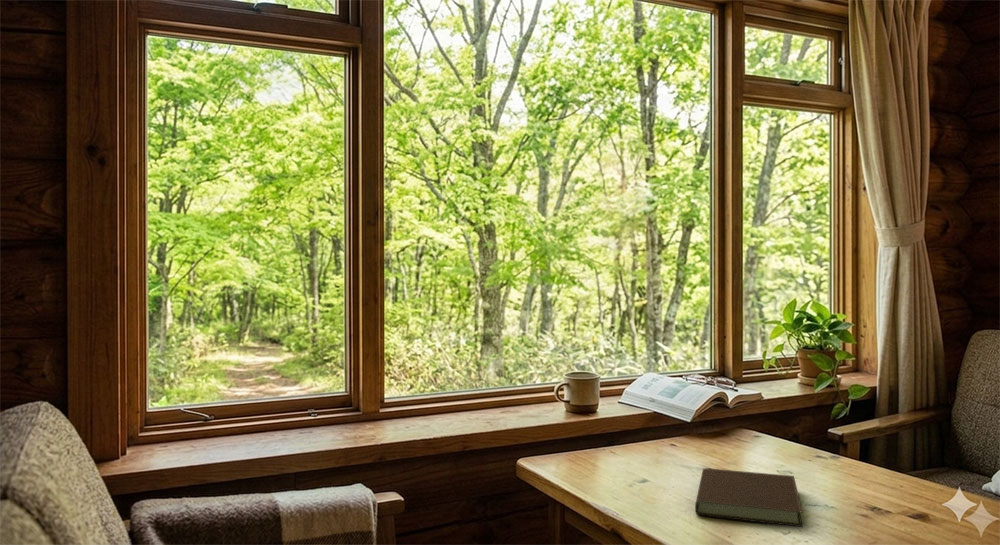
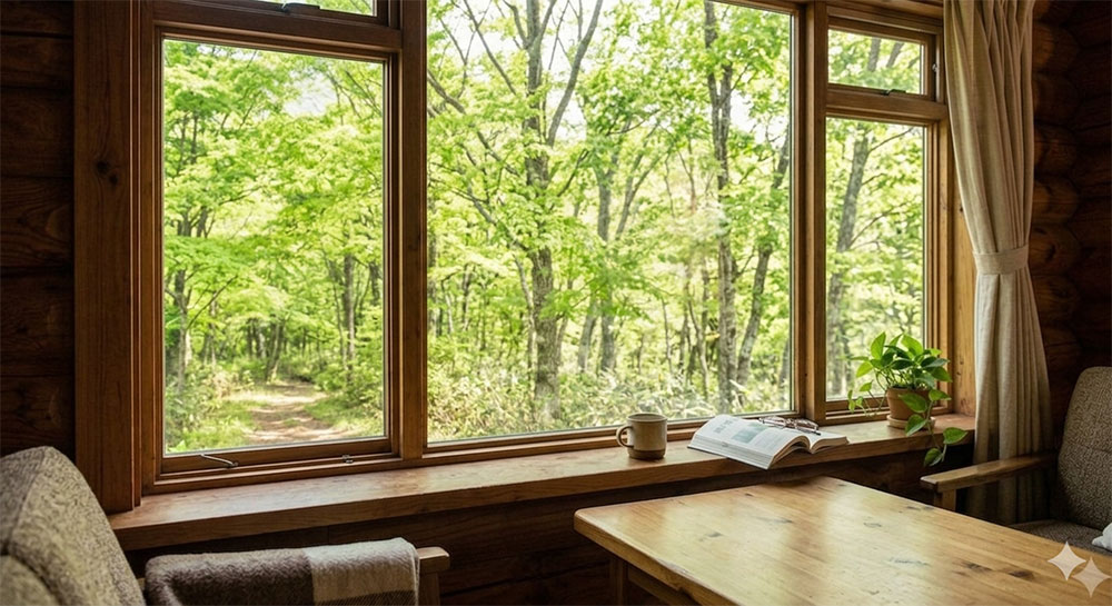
- notebook [694,468,804,528]
